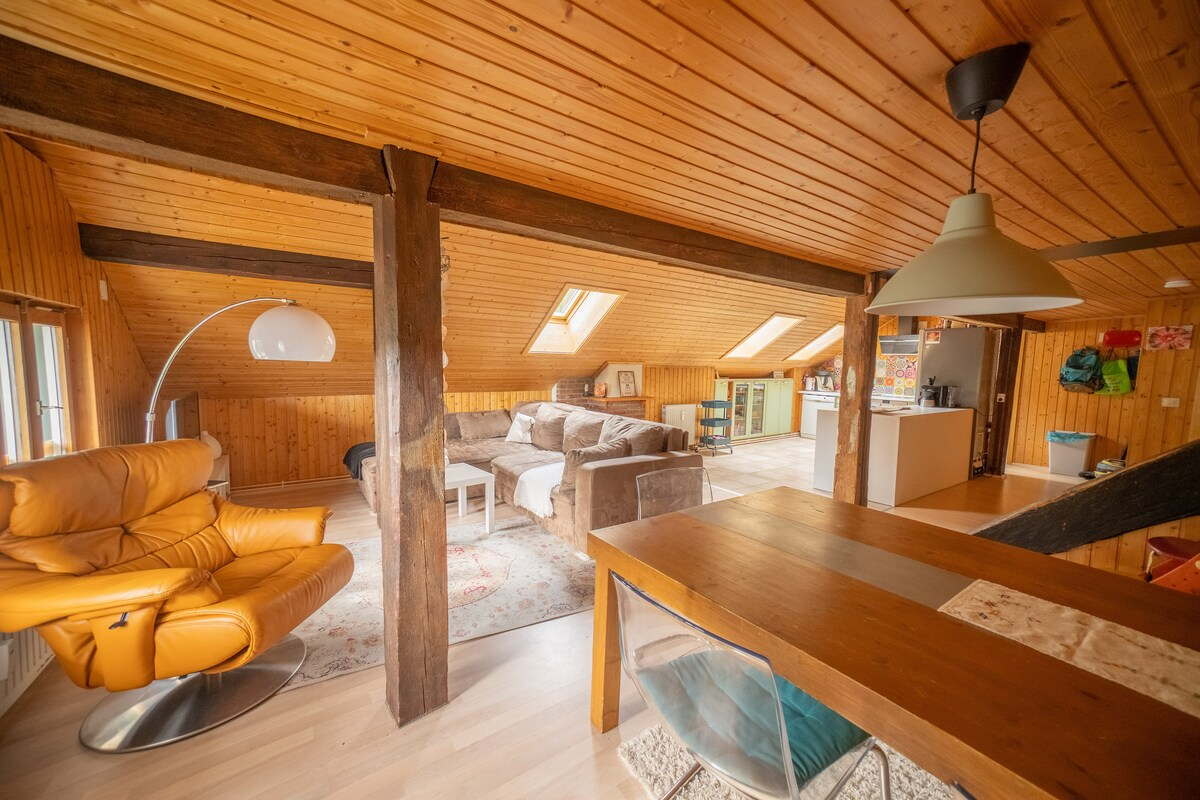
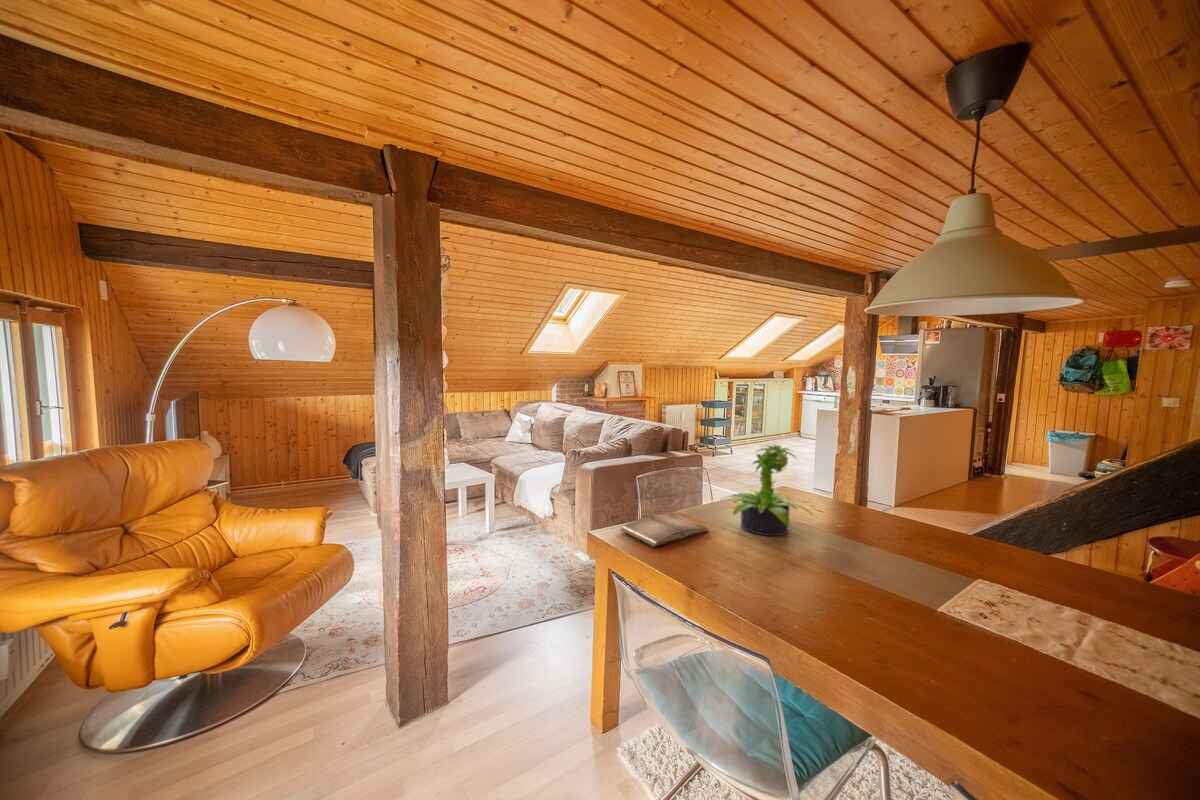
+ hardback book [619,511,710,548]
+ potted plant [720,443,815,537]
